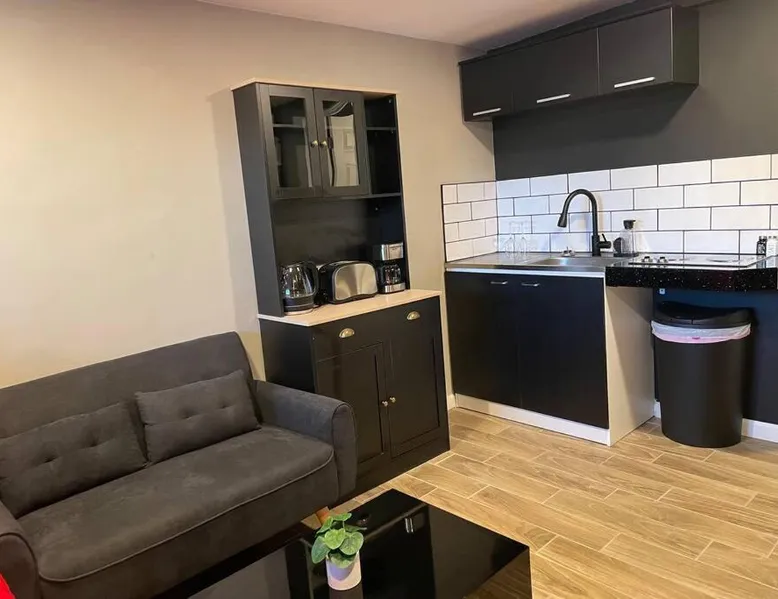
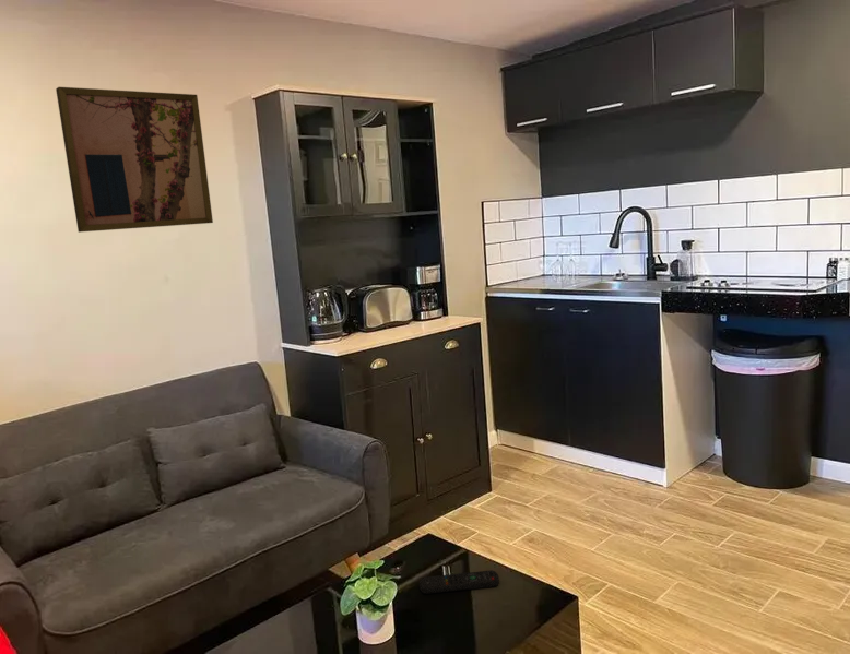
+ wall art [55,86,214,234]
+ remote control [418,569,500,595]
